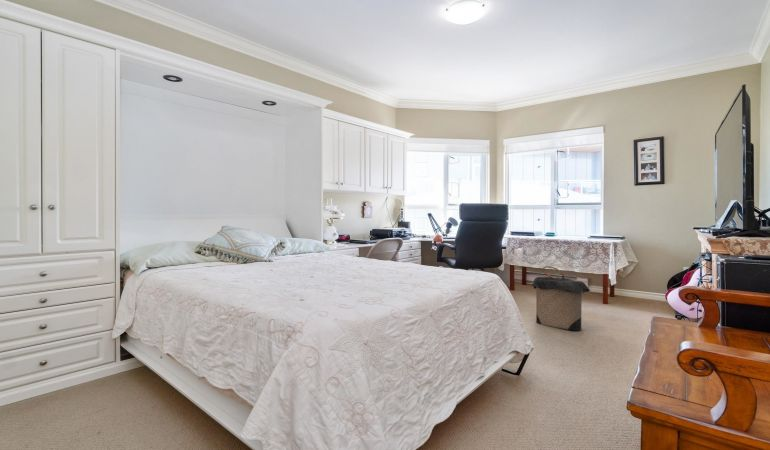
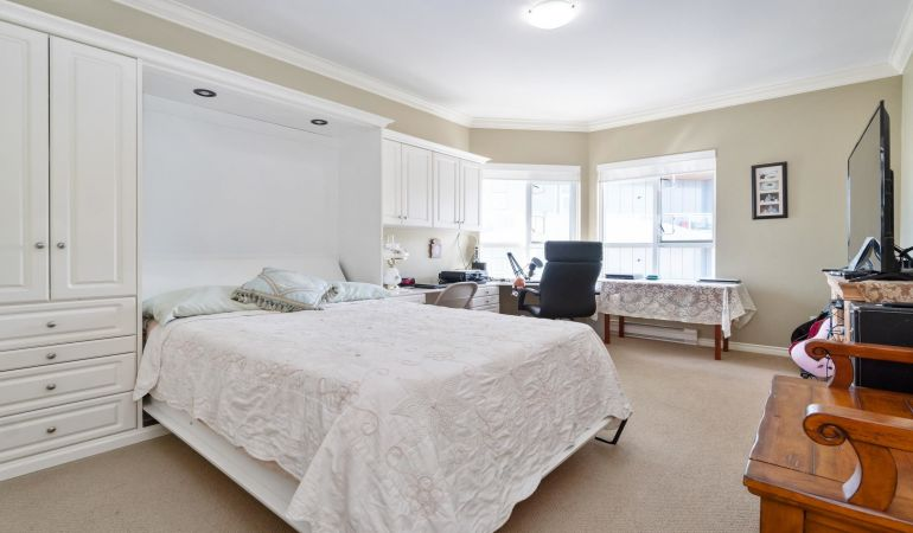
- laundry hamper [530,265,591,332]
